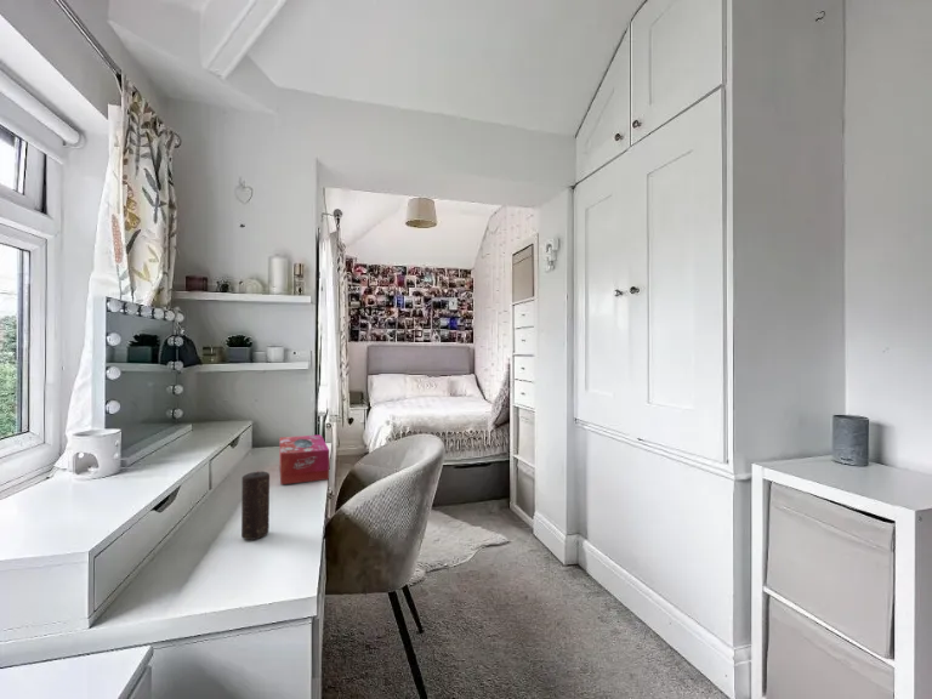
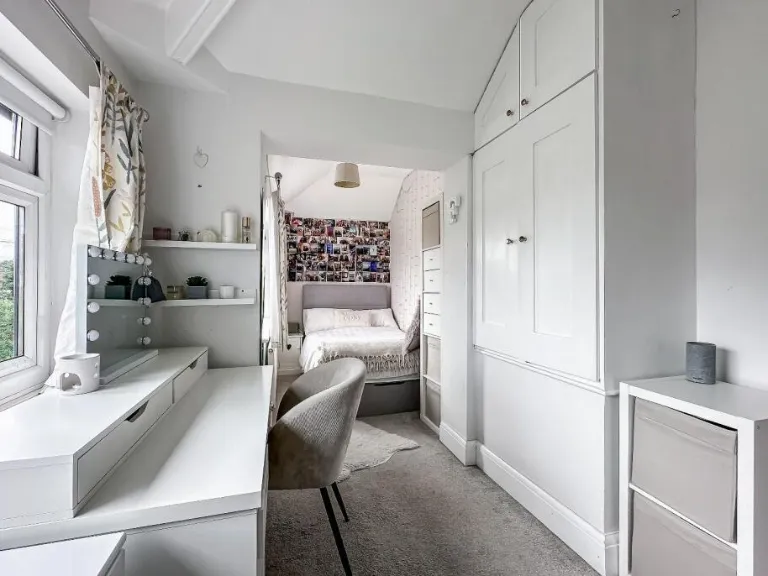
- candle [240,471,271,541]
- tissue box [278,433,330,485]
